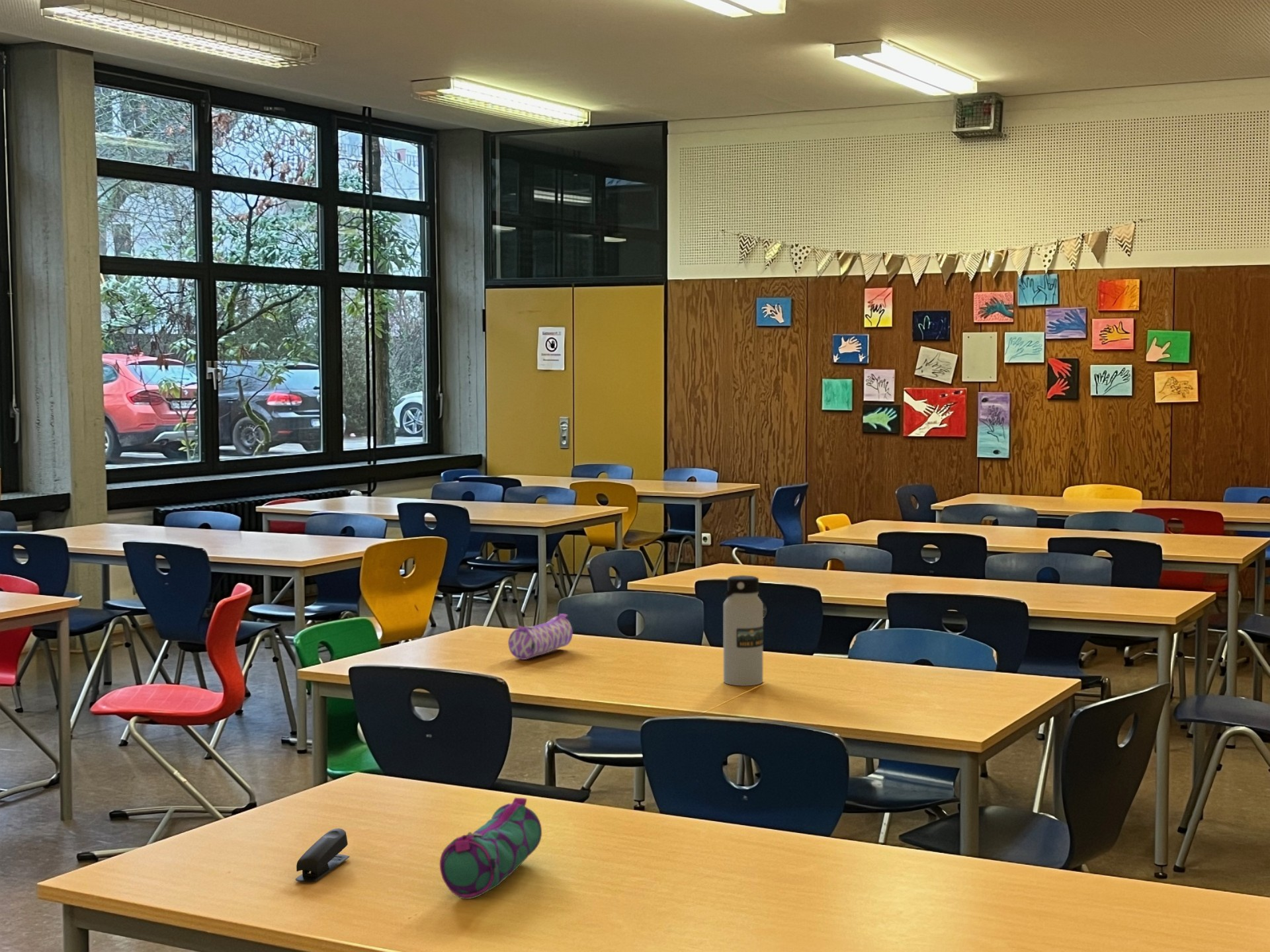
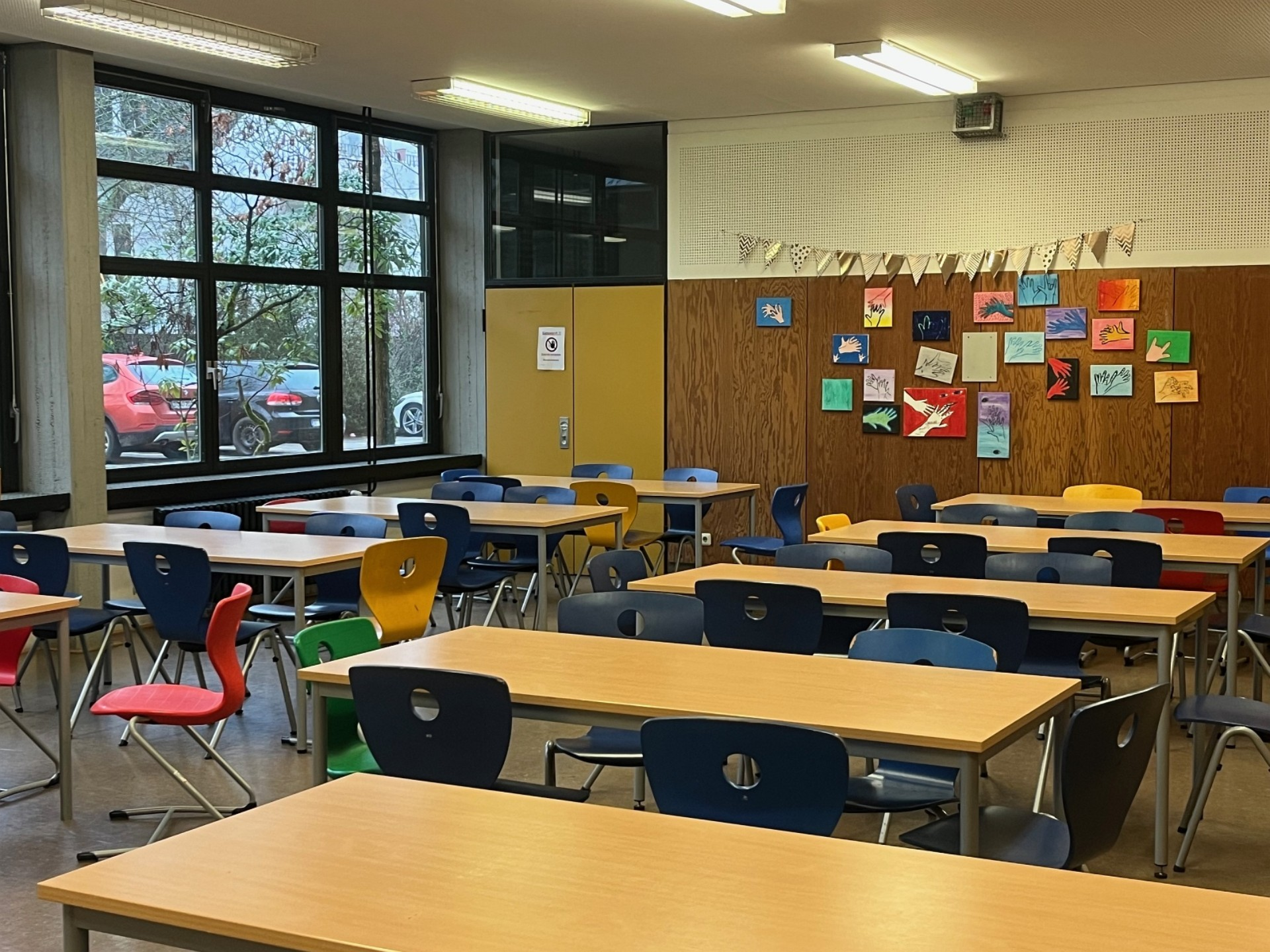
- pencil case [439,797,542,900]
- stapler [295,828,351,883]
- pencil case [507,613,573,660]
- water bottle [723,575,764,687]
